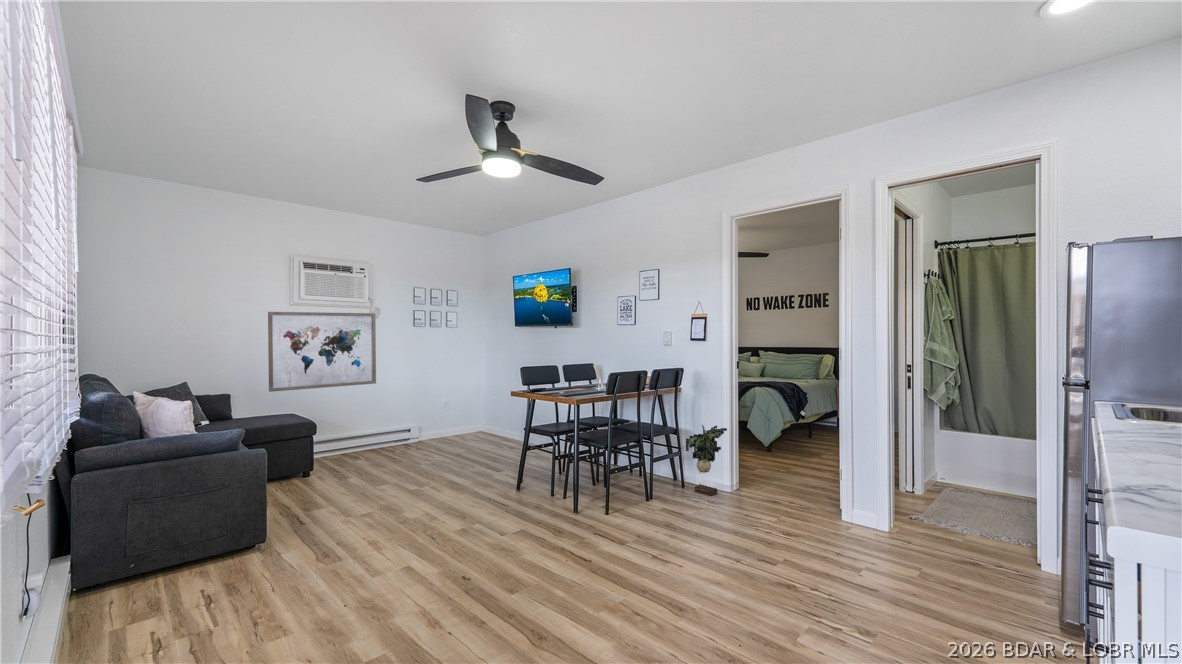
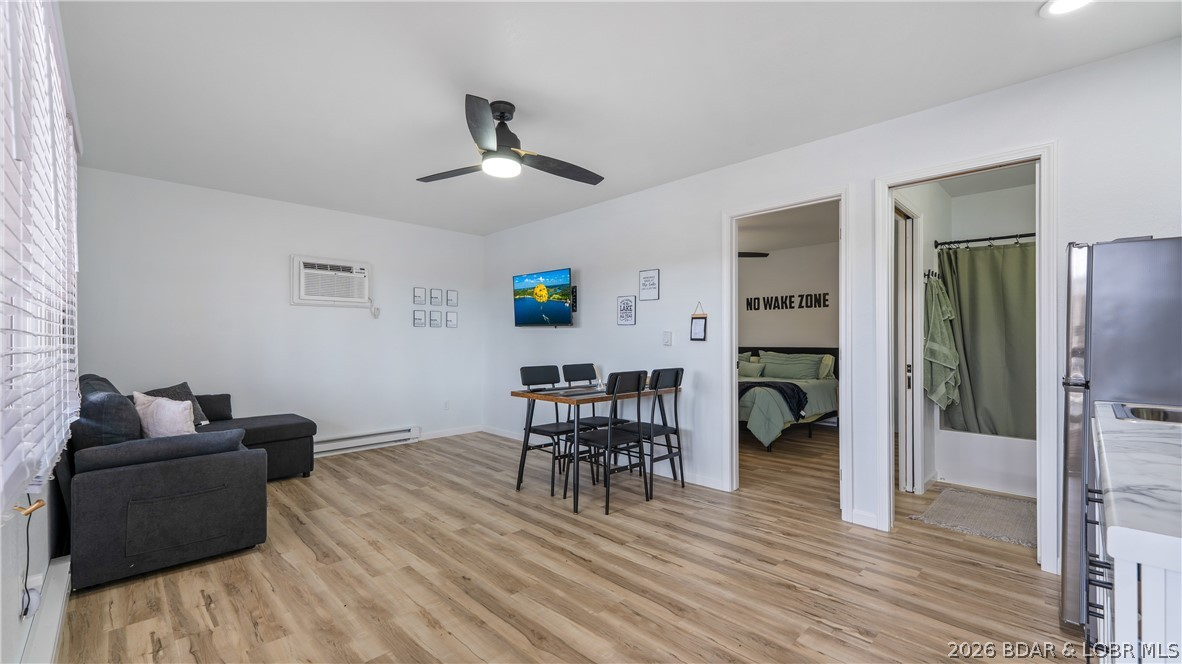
- wall art [267,311,377,393]
- decorative plant [685,424,728,497]
